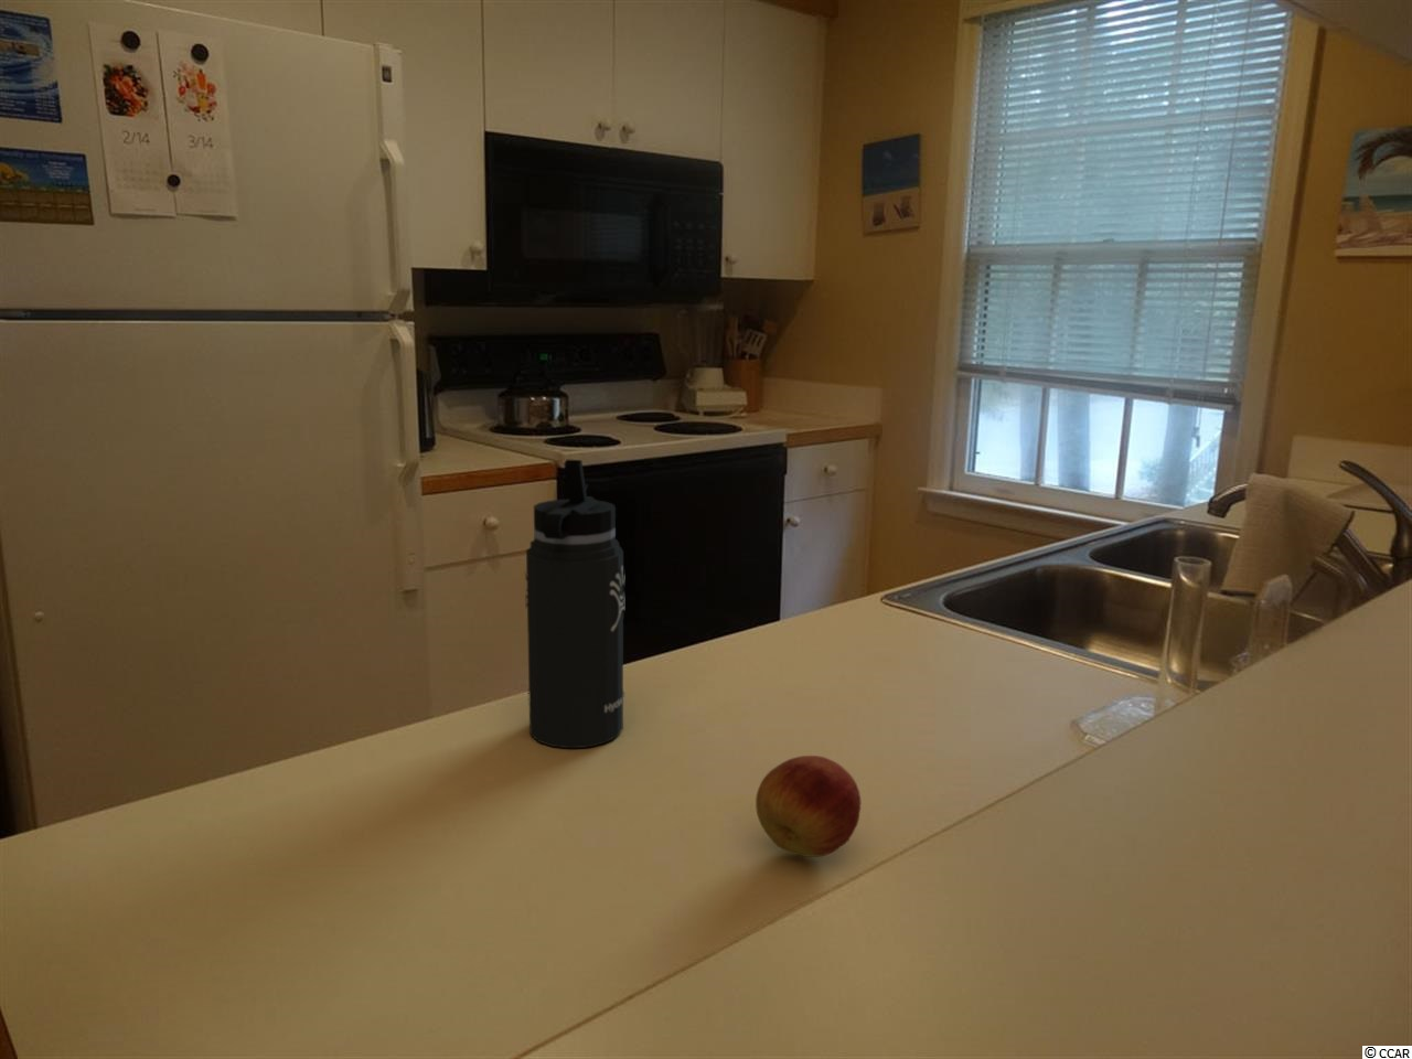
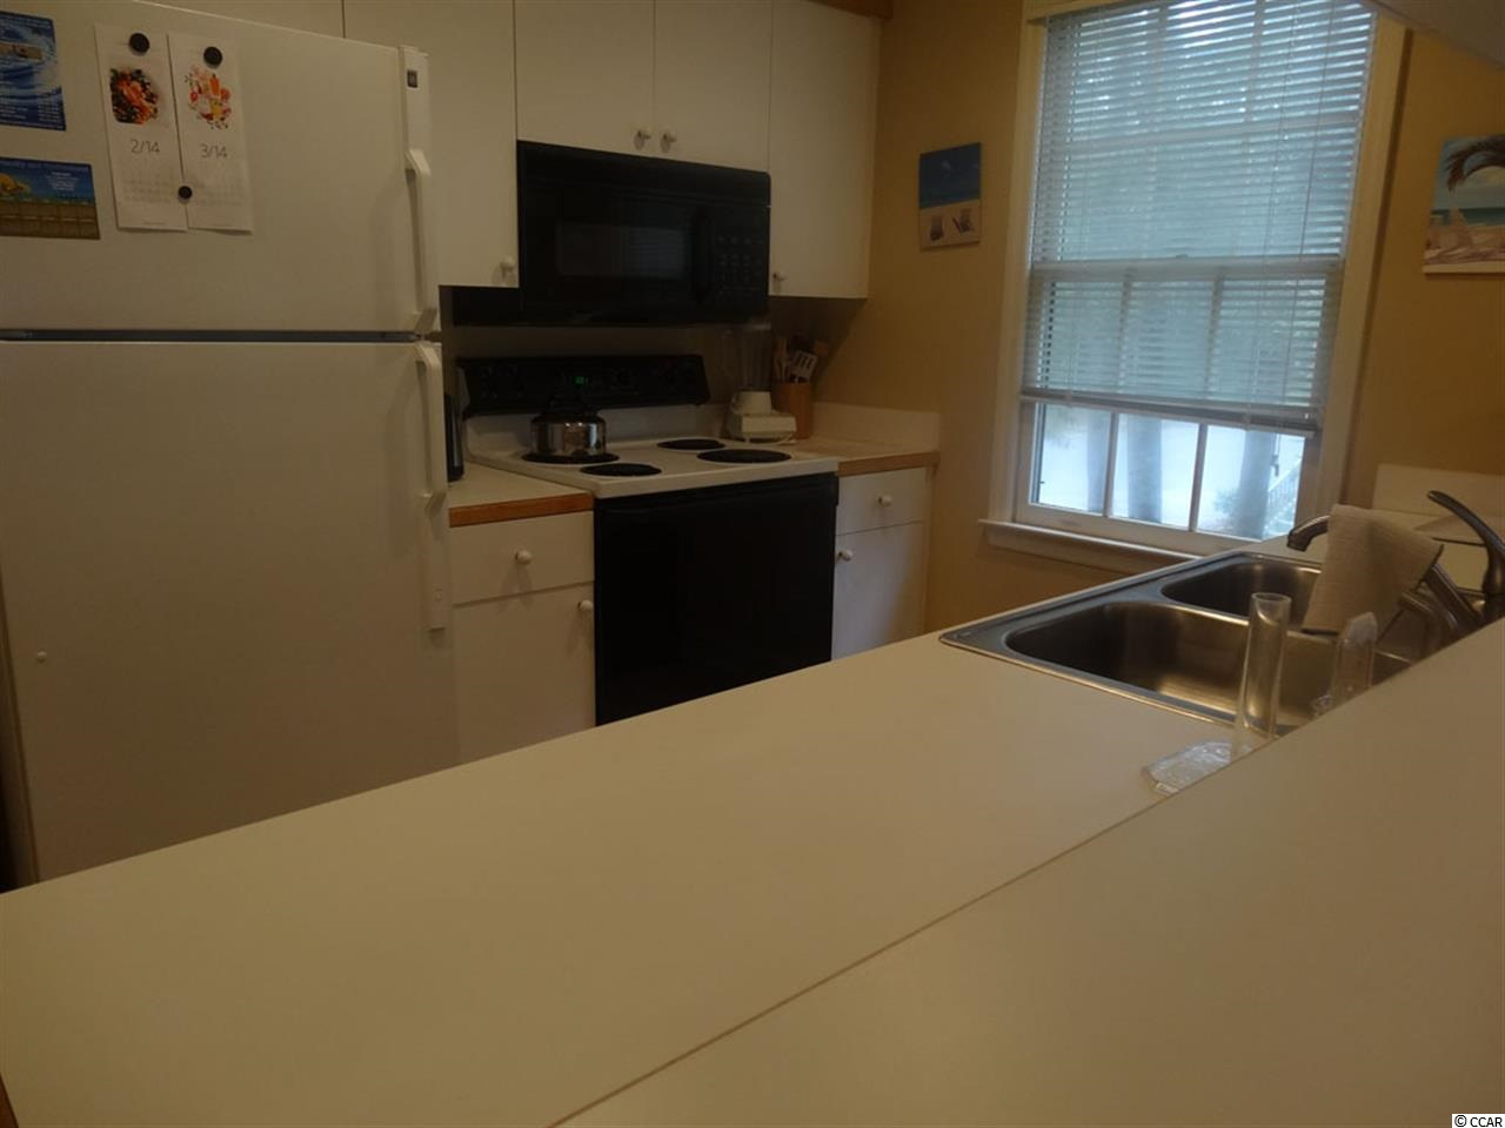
- fruit [755,754,863,859]
- thermos bottle [524,459,626,749]
